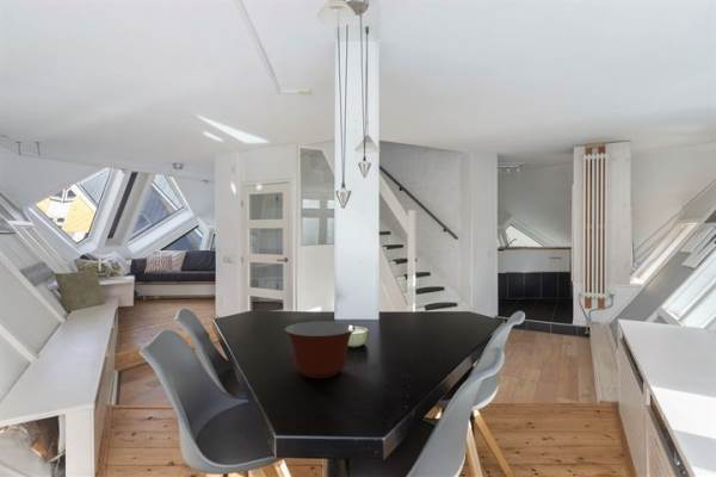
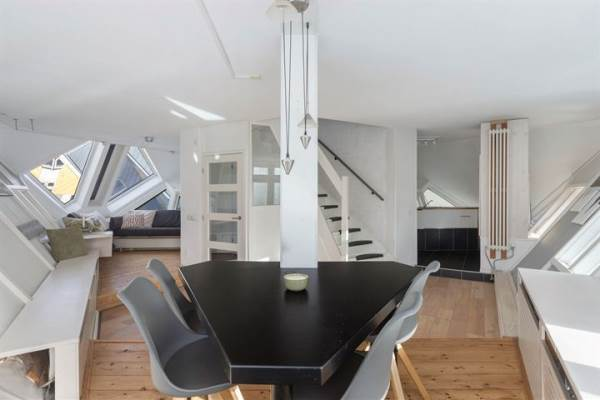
- mixing bowl [284,321,357,379]
